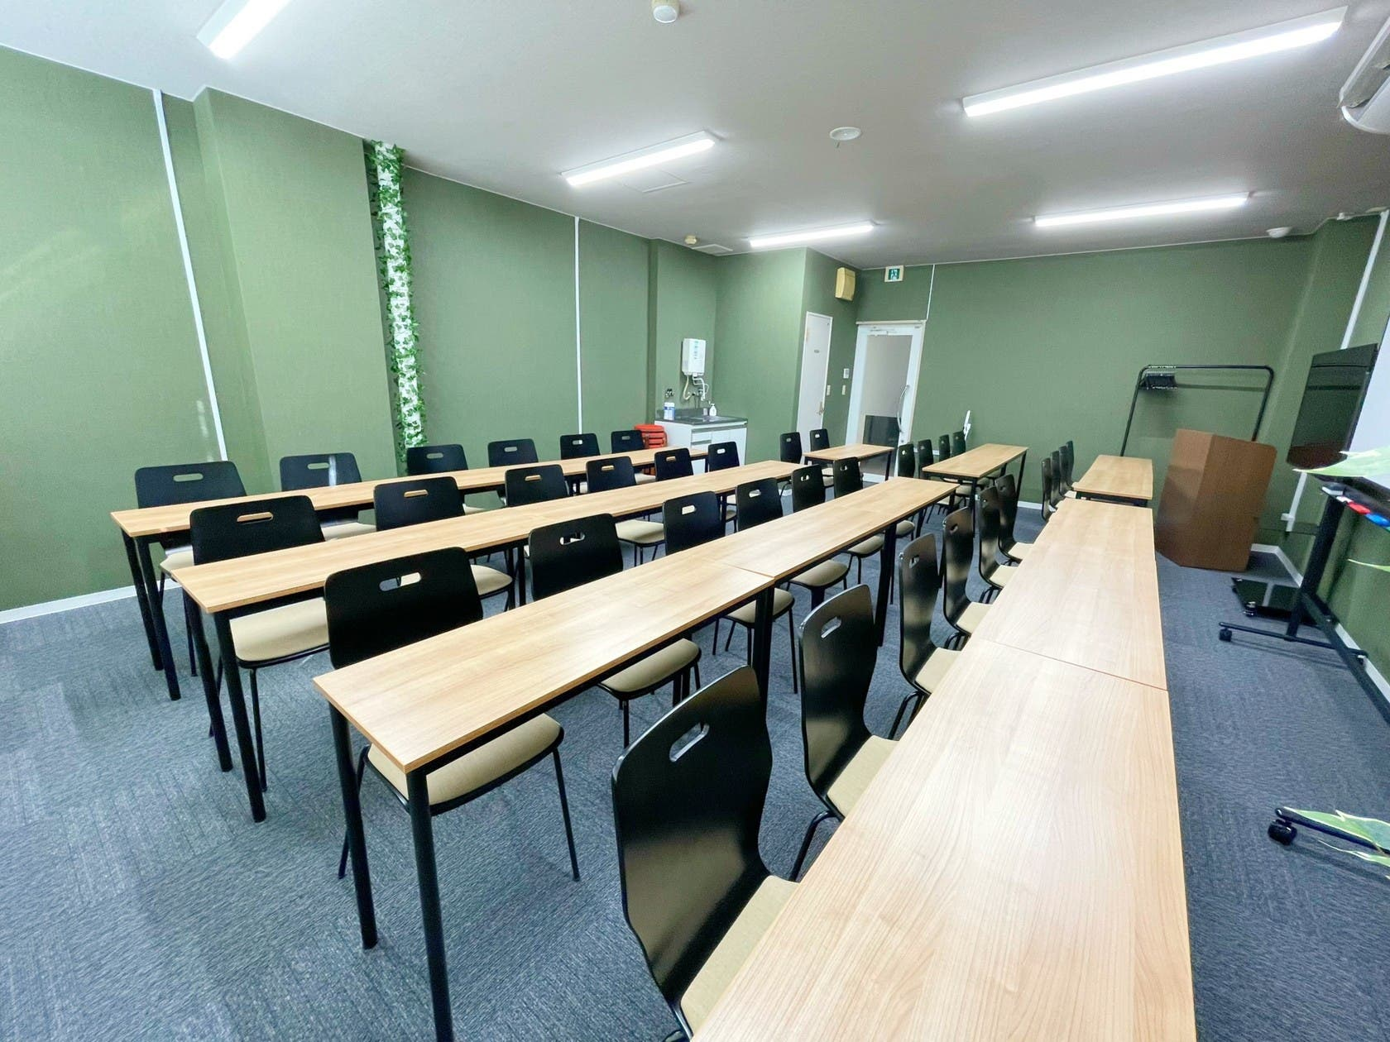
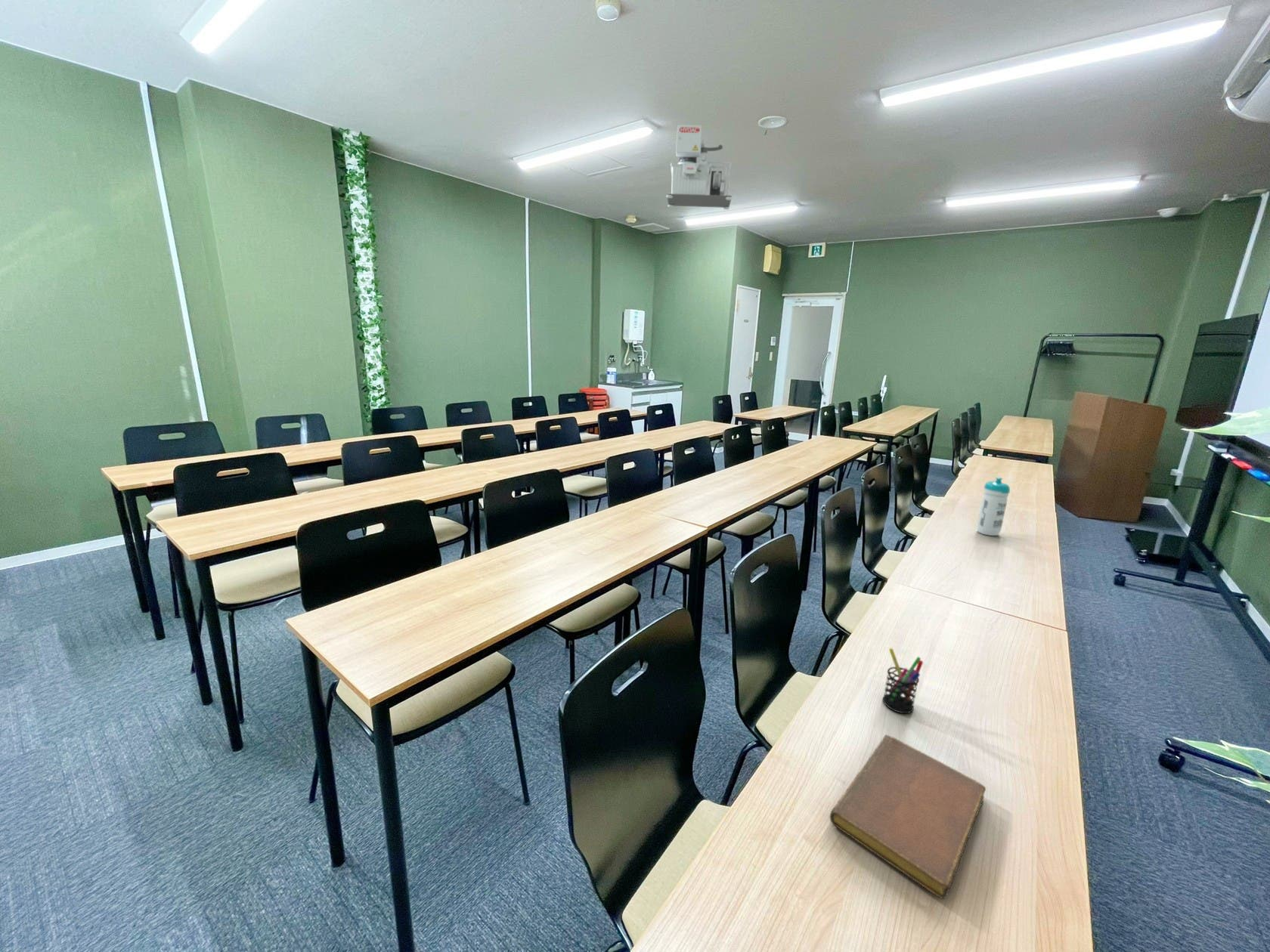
+ water bottle [976,477,1011,536]
+ projector [665,124,733,210]
+ notebook [829,734,987,900]
+ pen holder [882,648,924,714]
